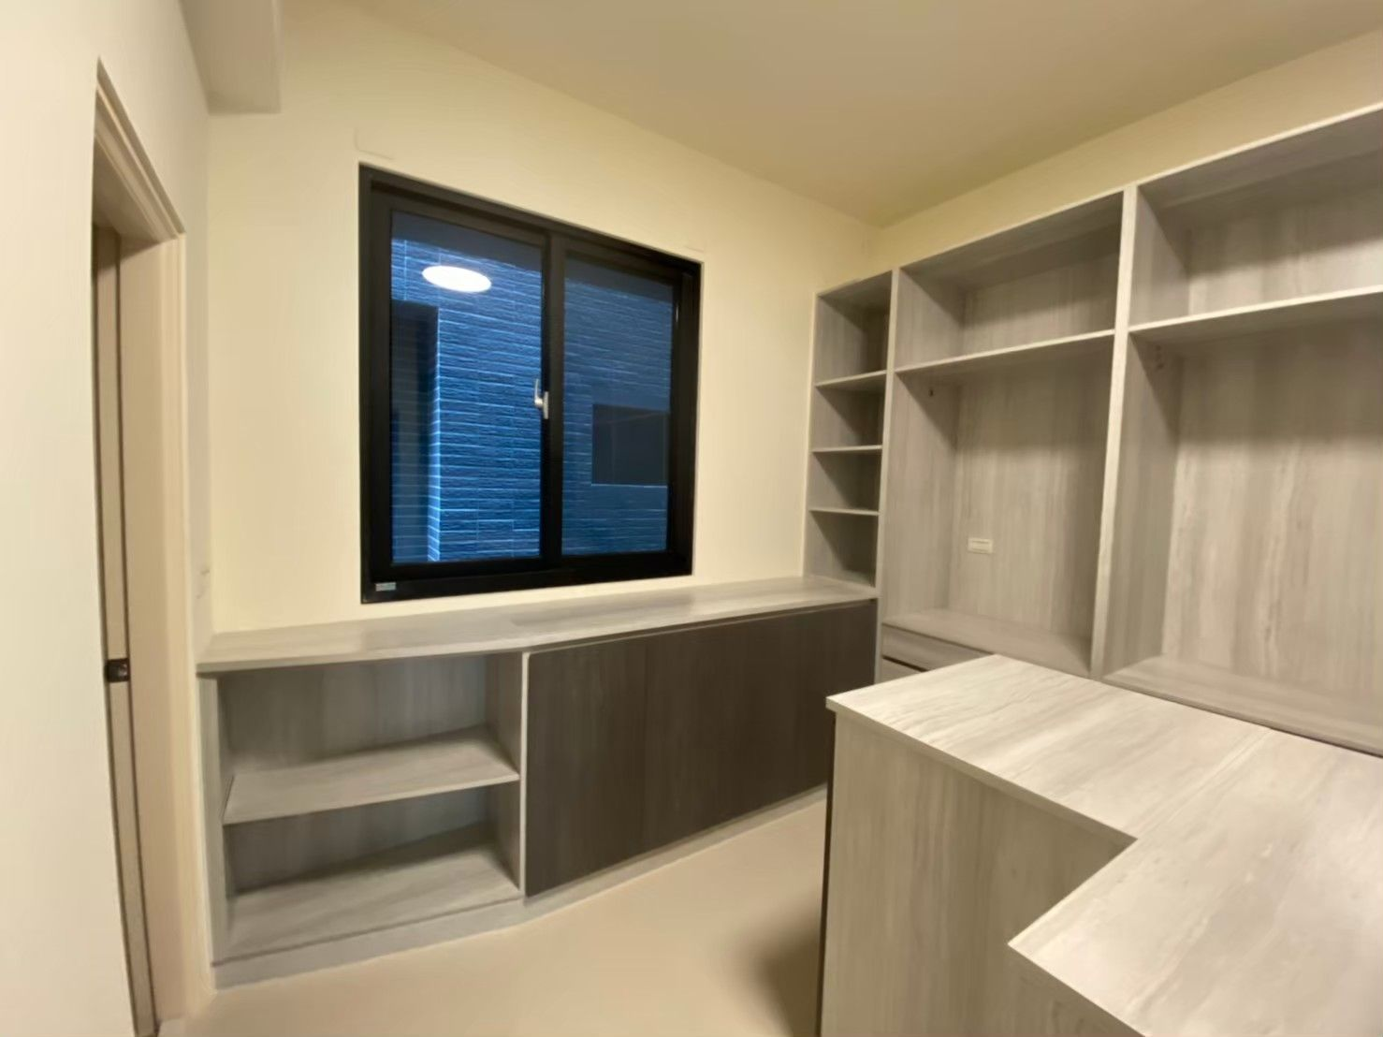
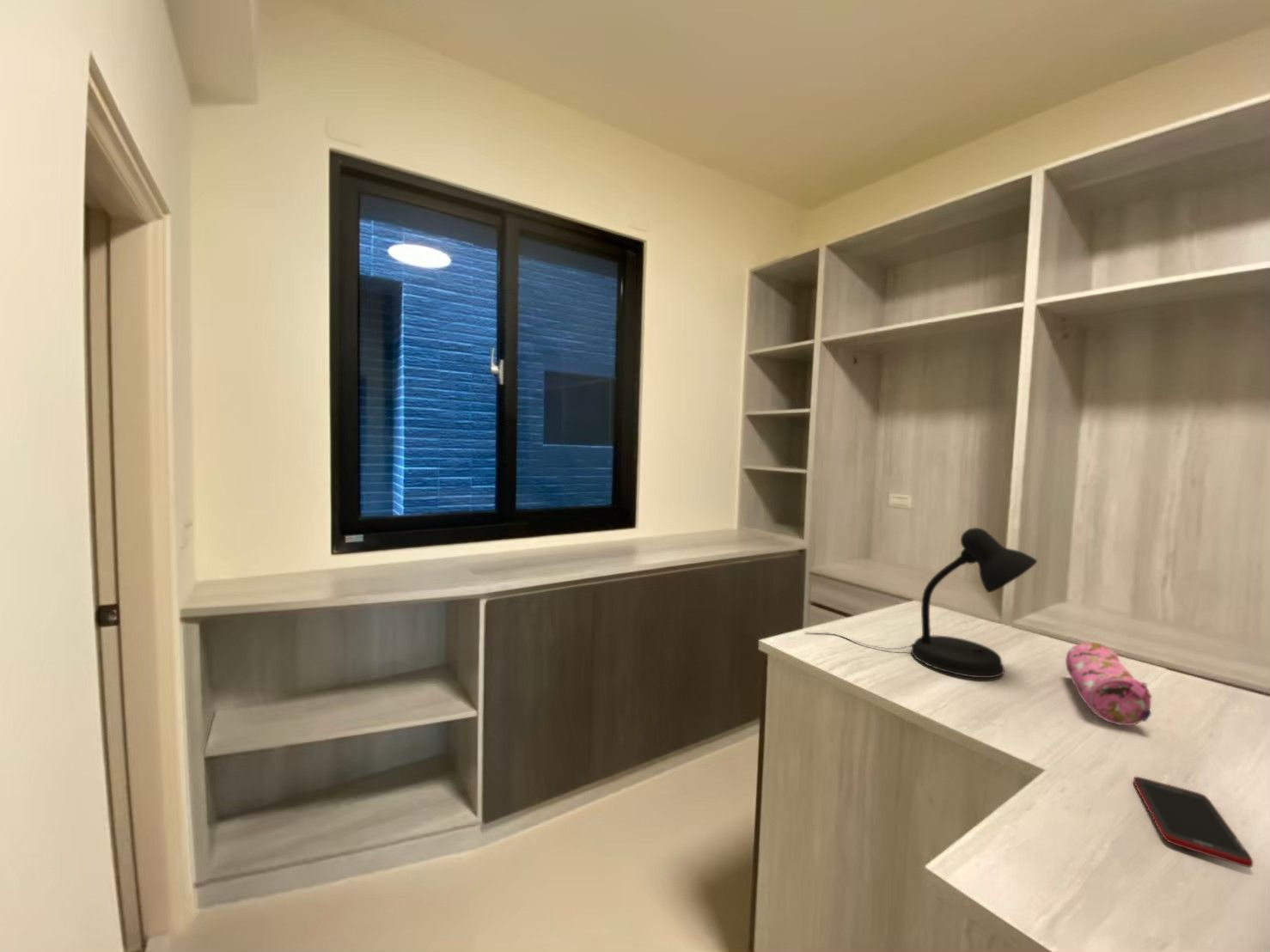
+ cell phone [1133,776,1254,869]
+ desk lamp [804,527,1038,679]
+ pencil case [1065,641,1153,726]
